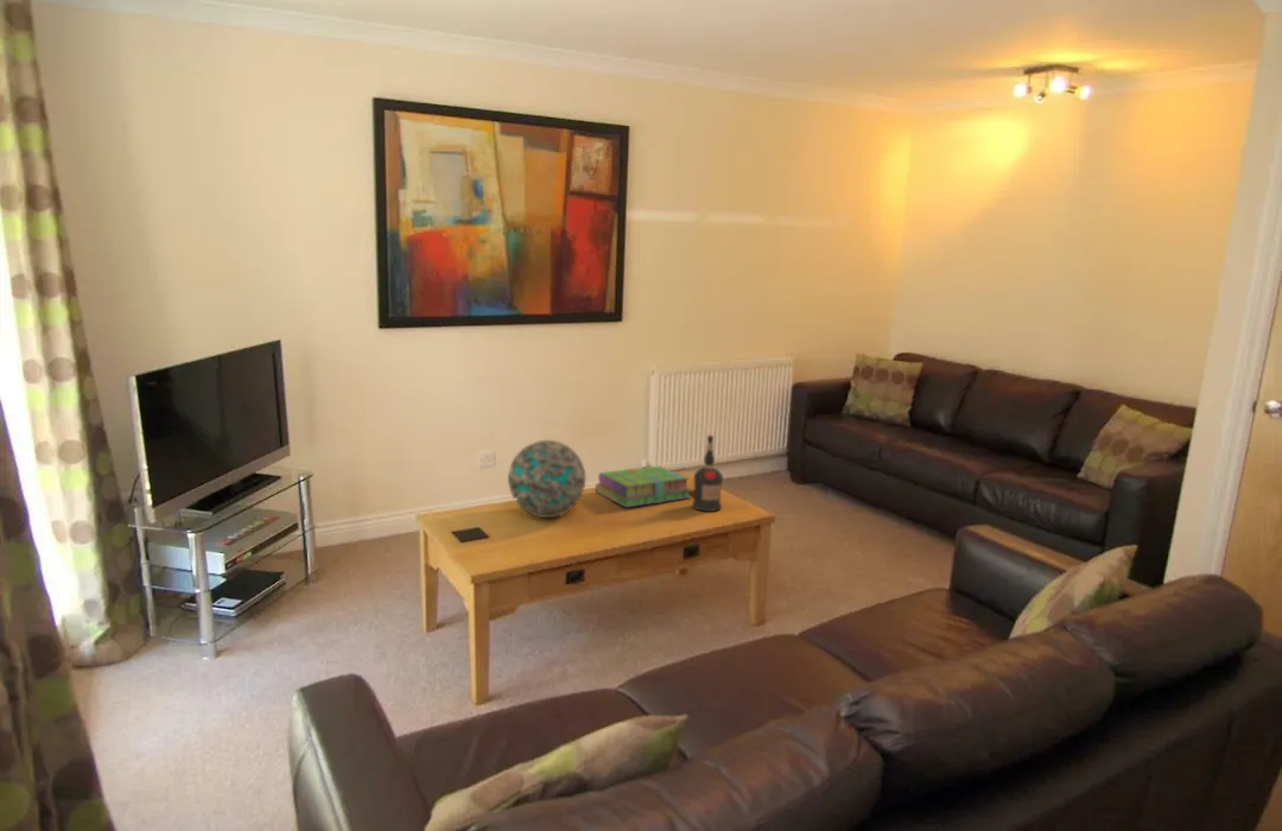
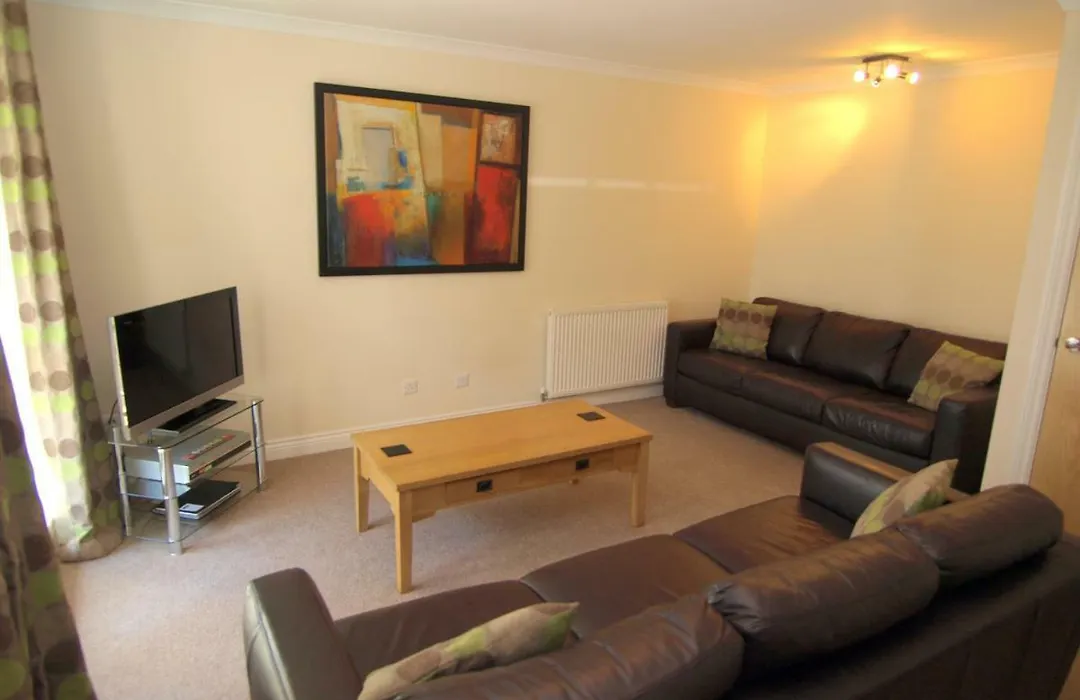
- geode [507,439,586,519]
- liquor bottle [691,434,724,513]
- stack of books [595,465,692,509]
